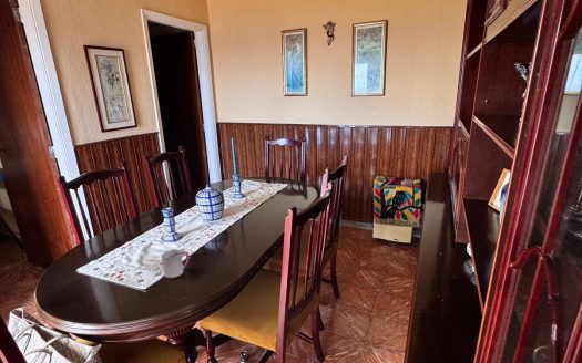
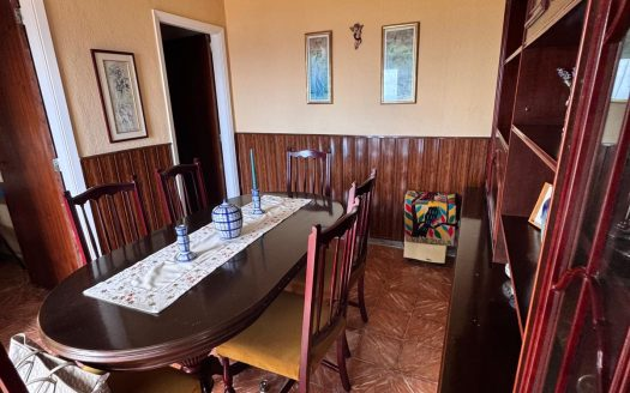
- cup [161,249,191,279]
